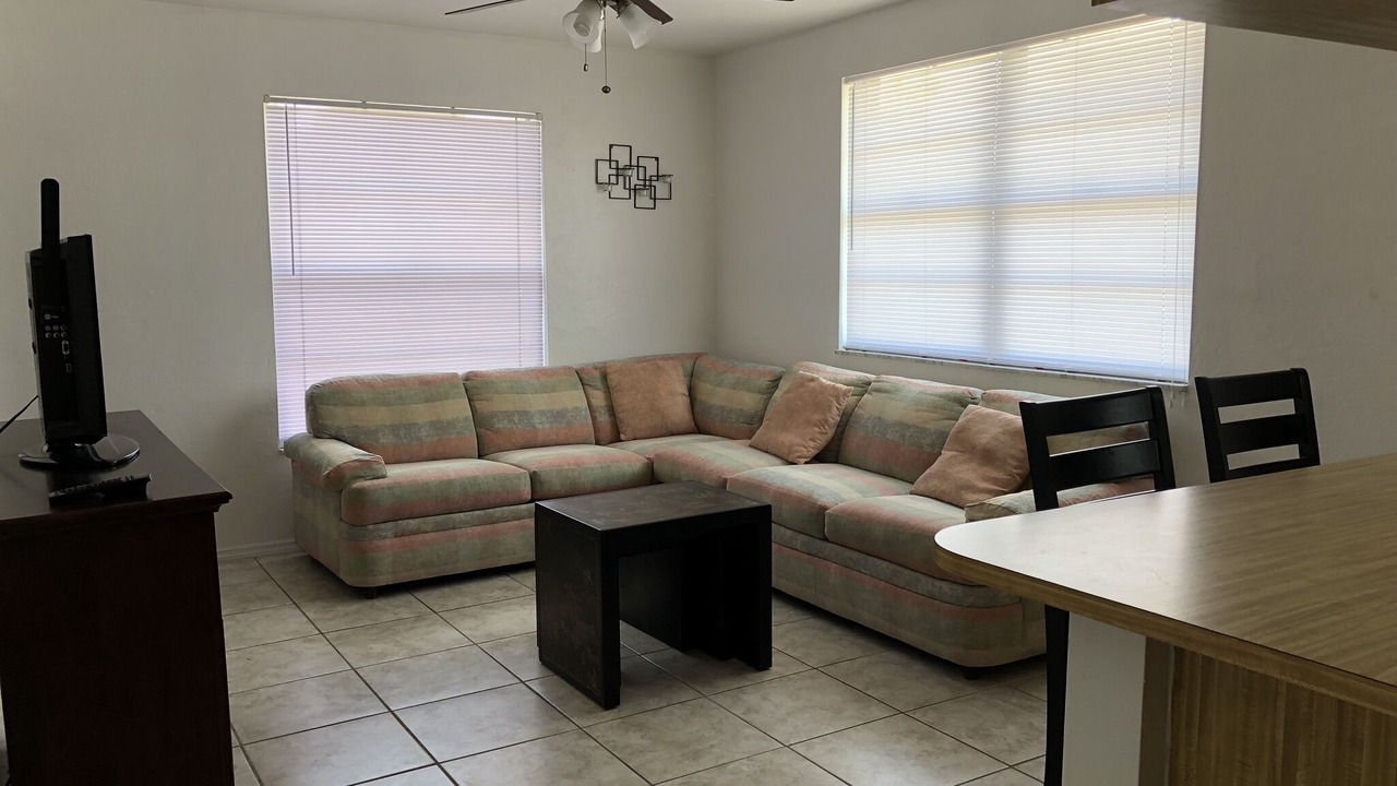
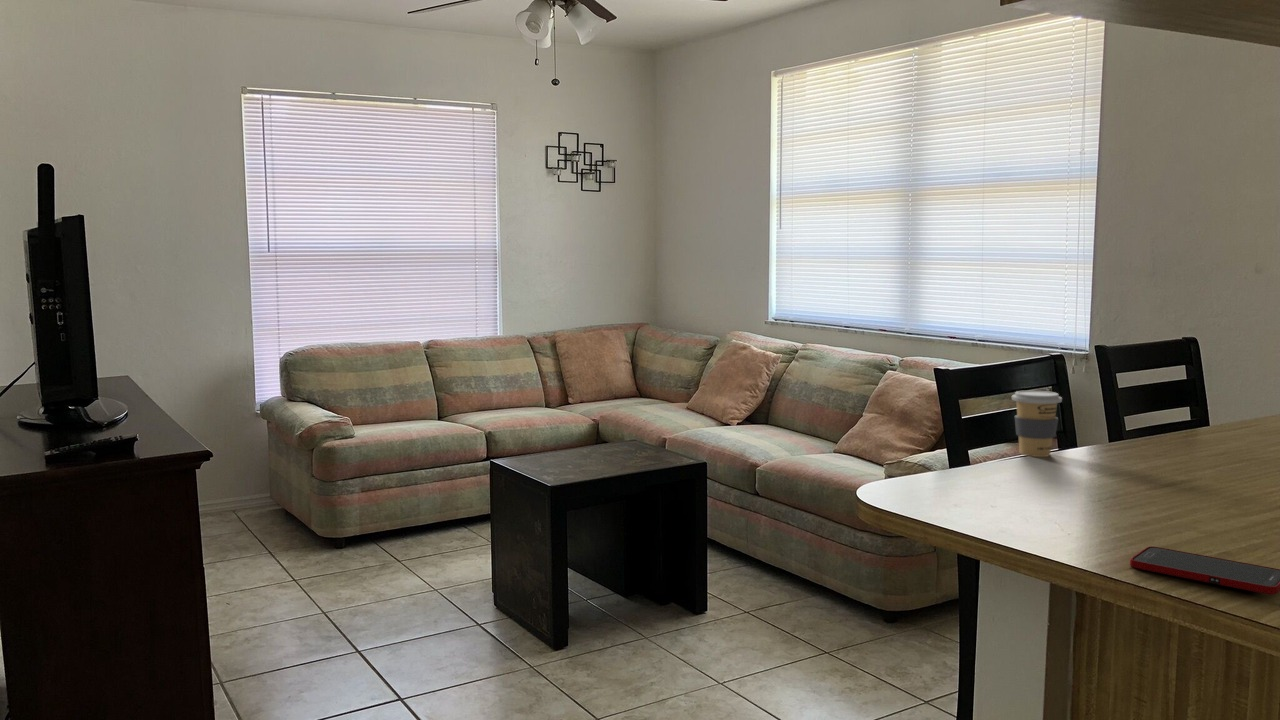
+ cell phone [1129,545,1280,596]
+ coffee cup [1011,390,1063,458]
